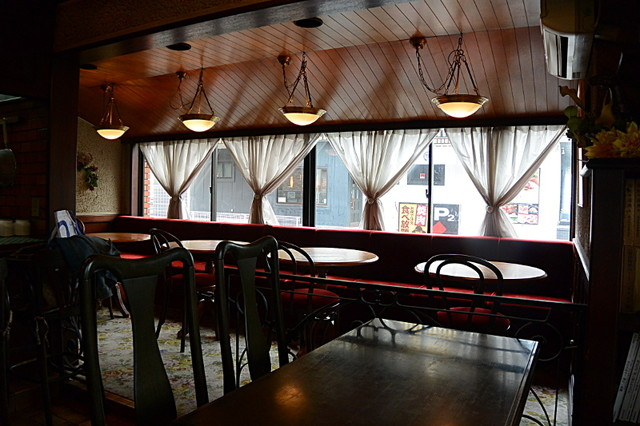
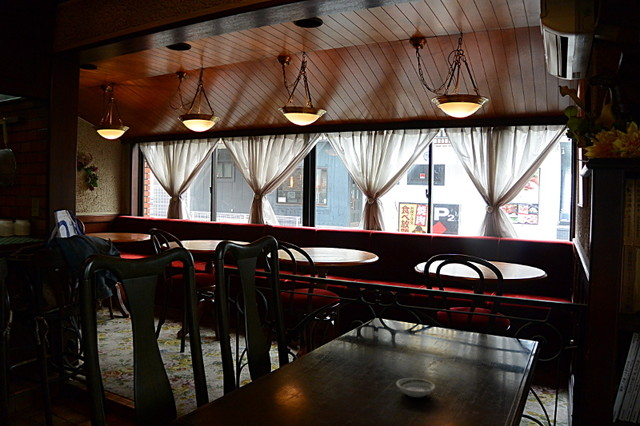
+ saucer [395,377,436,398]
